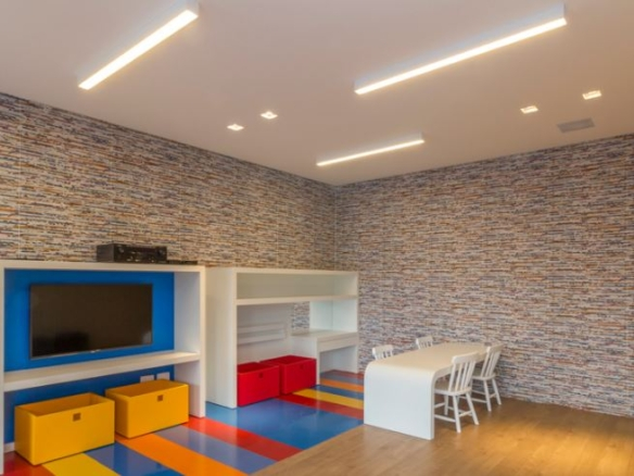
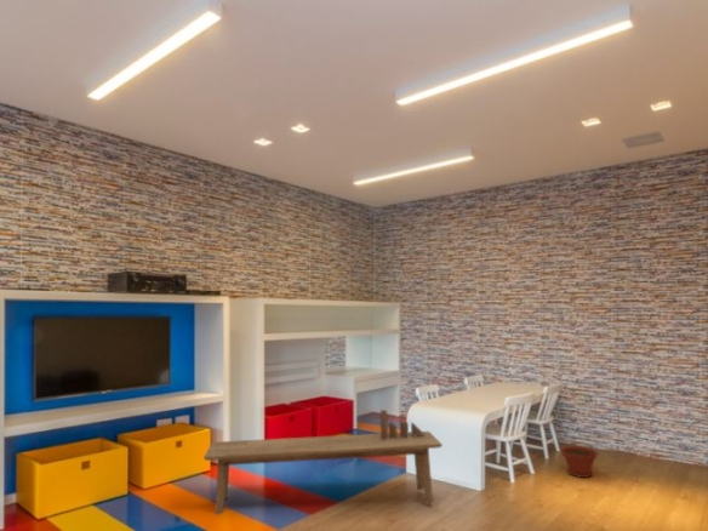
+ bench [202,430,444,515]
+ wooden block set [379,409,426,439]
+ plant pot [560,445,599,479]
